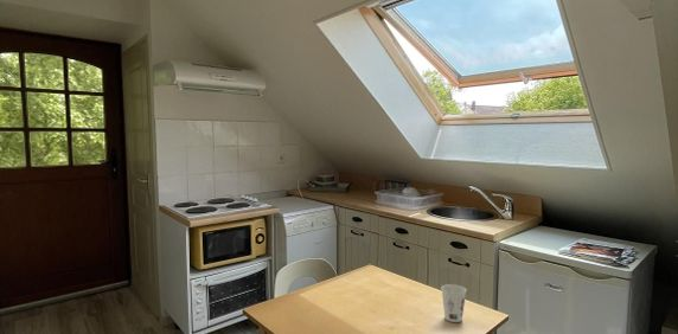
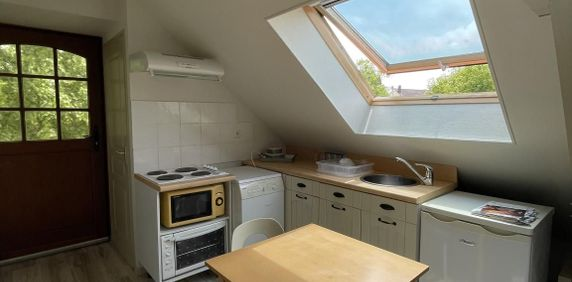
- cup [440,283,468,323]
